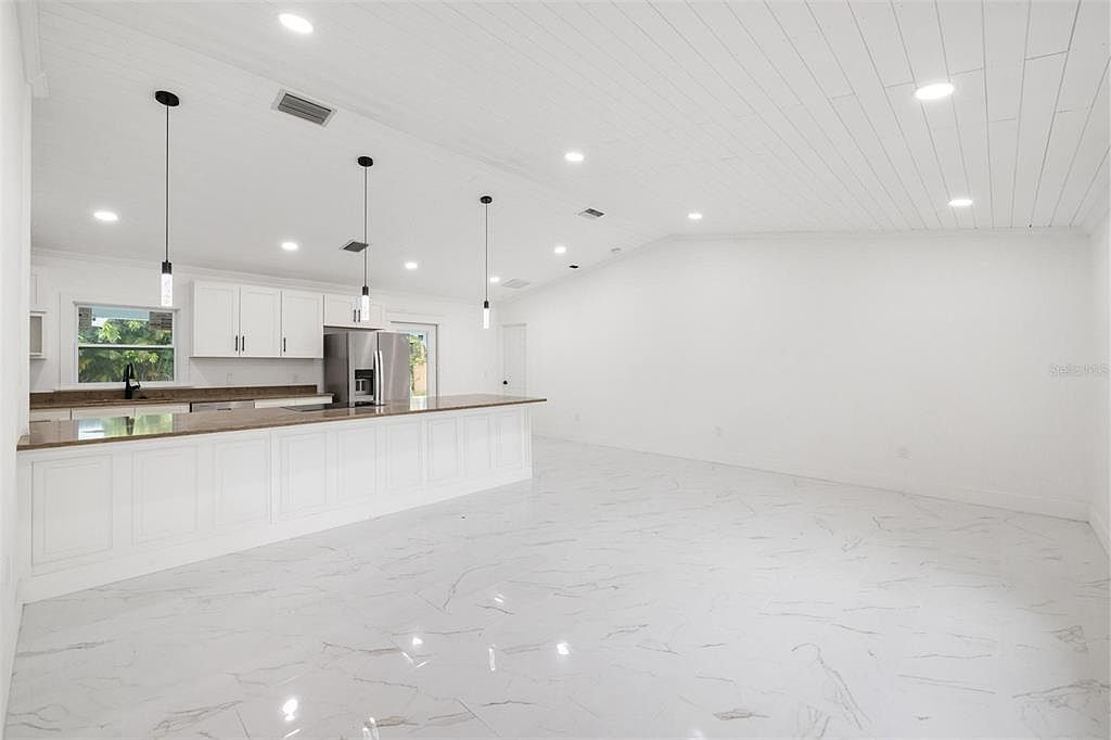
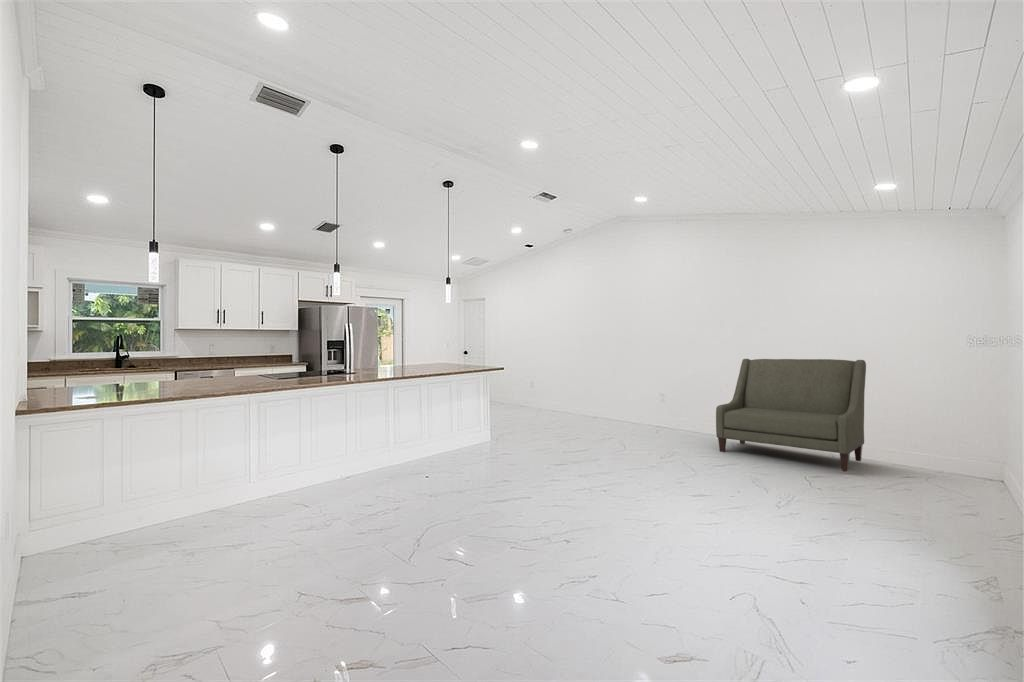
+ sofa [715,358,867,473]
